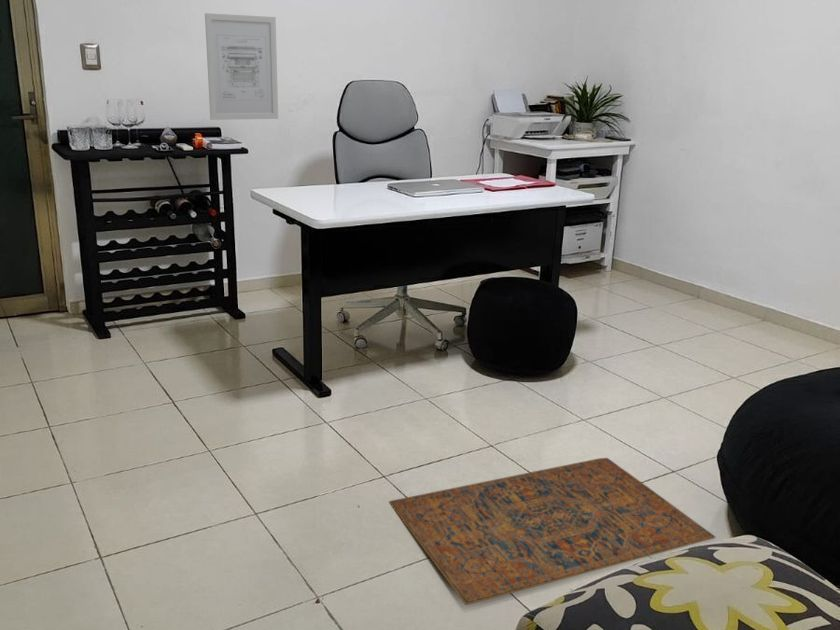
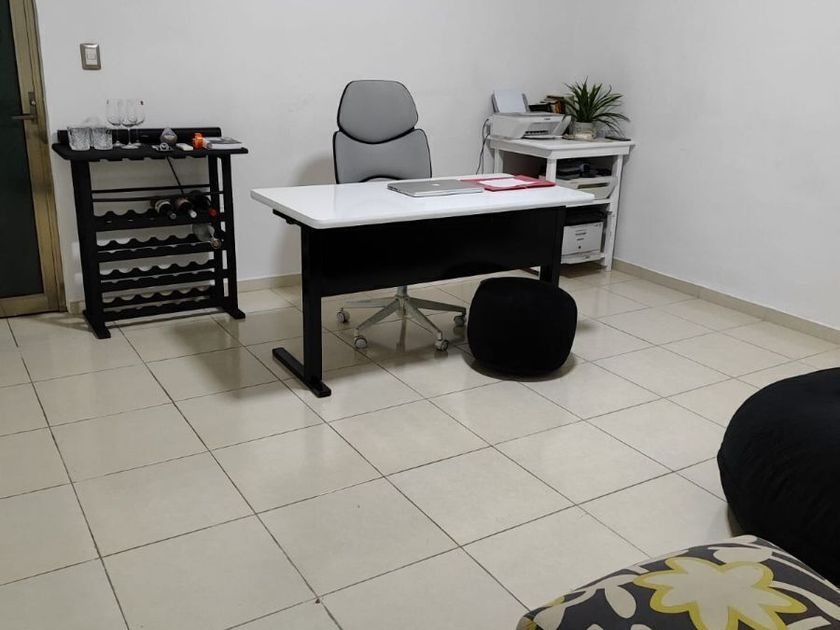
- rug [388,457,717,606]
- wall art [204,12,279,121]
